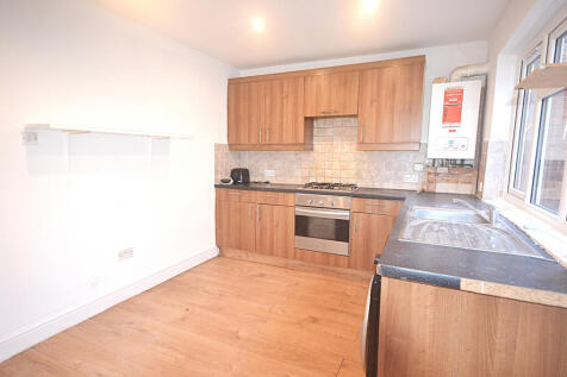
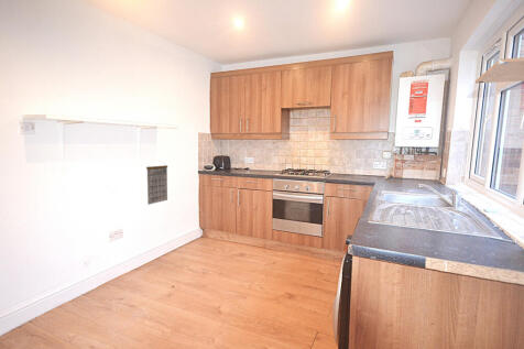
+ calendar [145,160,168,206]
